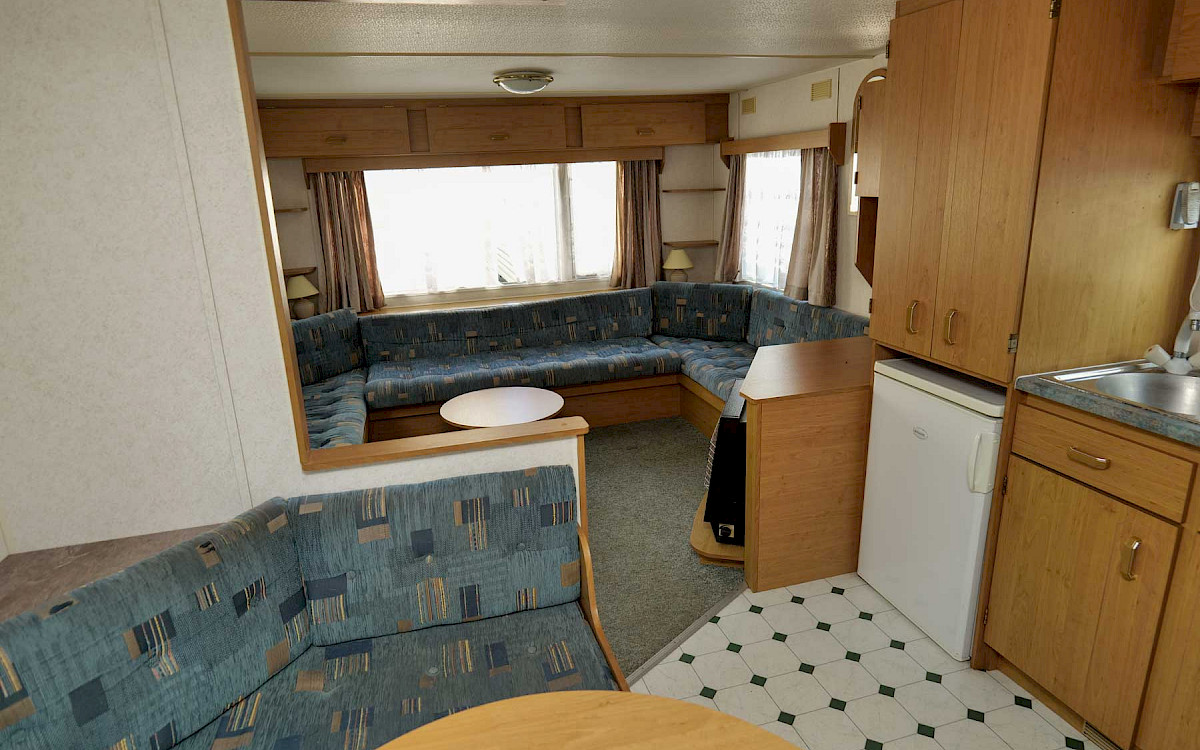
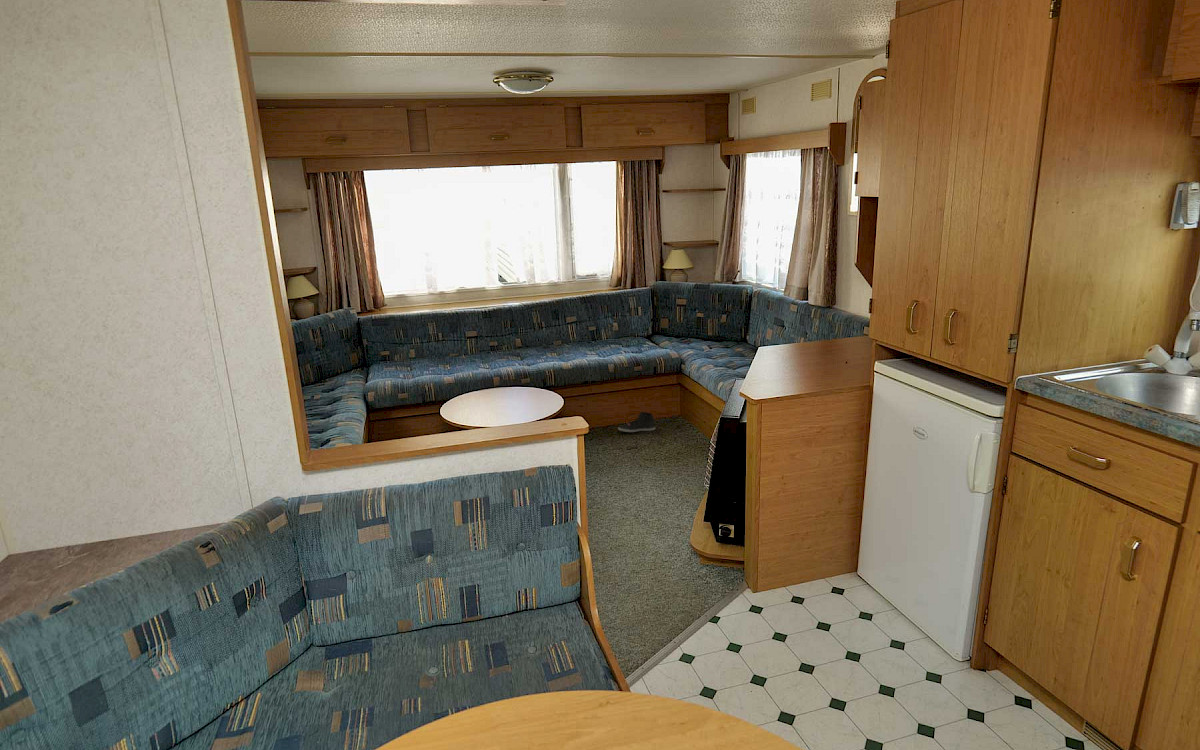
+ sneaker [617,411,656,433]
